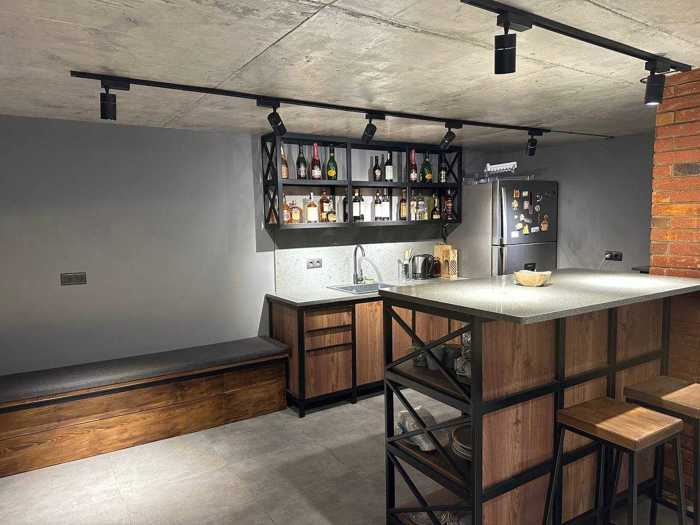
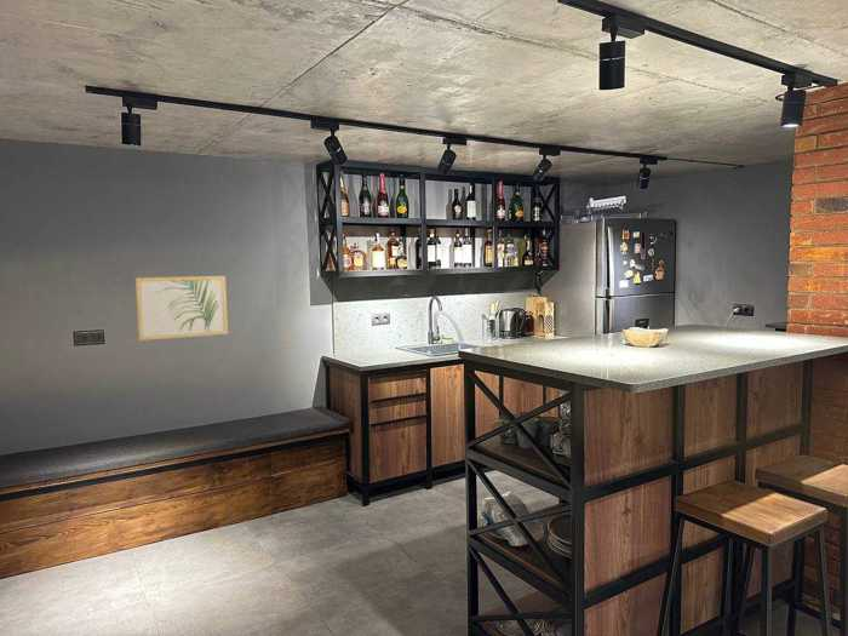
+ wall art [134,275,229,342]
